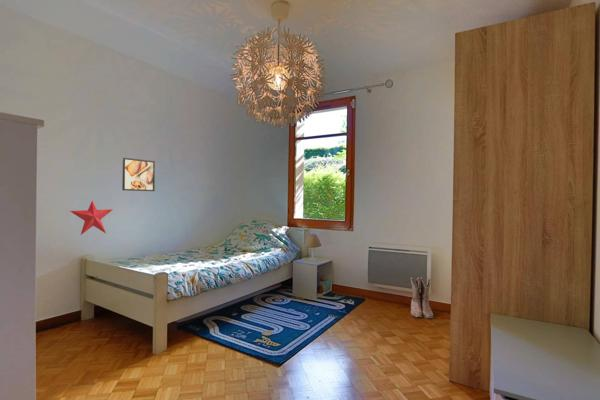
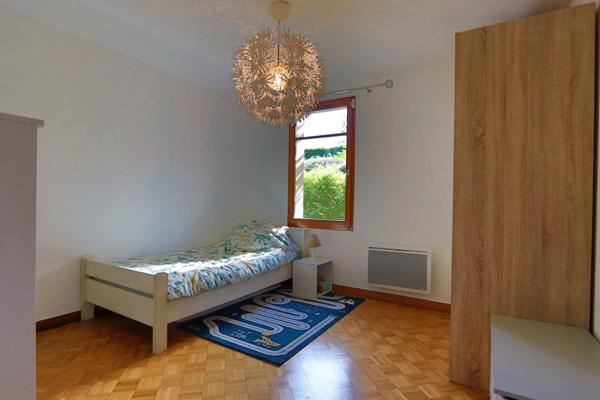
- decorative star [69,200,114,236]
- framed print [121,157,156,192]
- boots [410,276,434,319]
